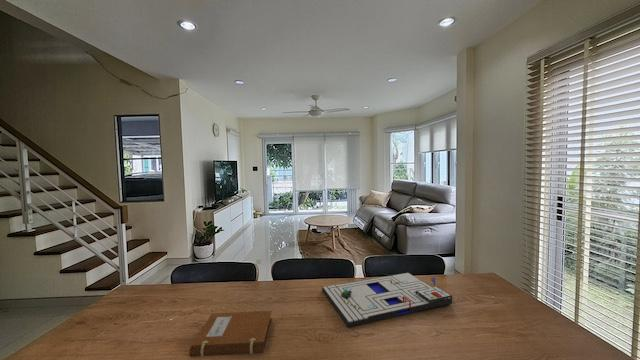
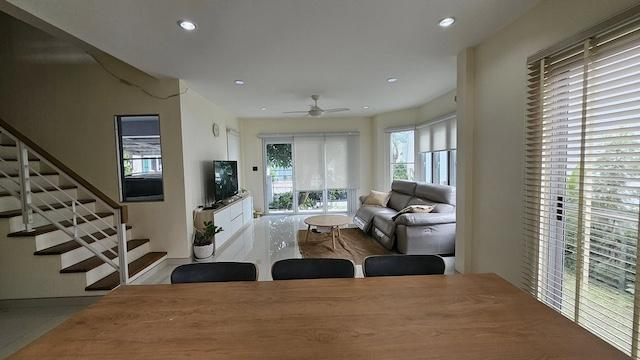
- notebook [188,309,273,358]
- board game [321,272,453,328]
